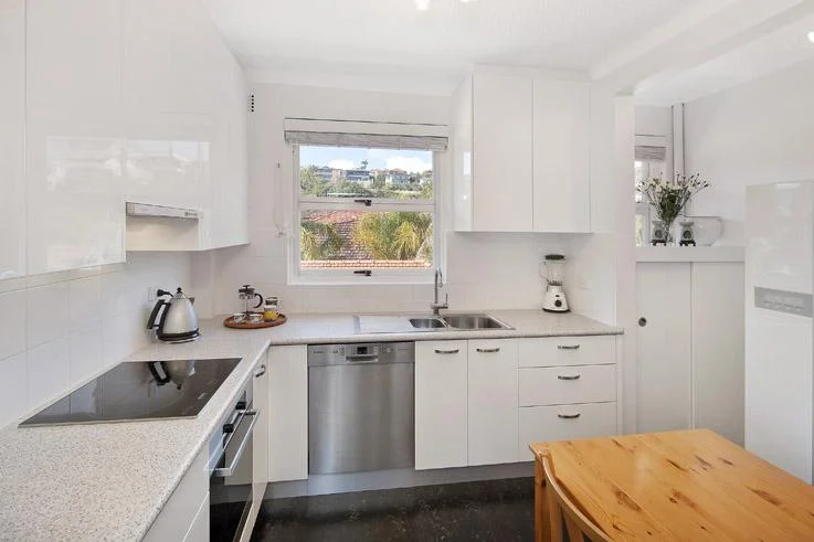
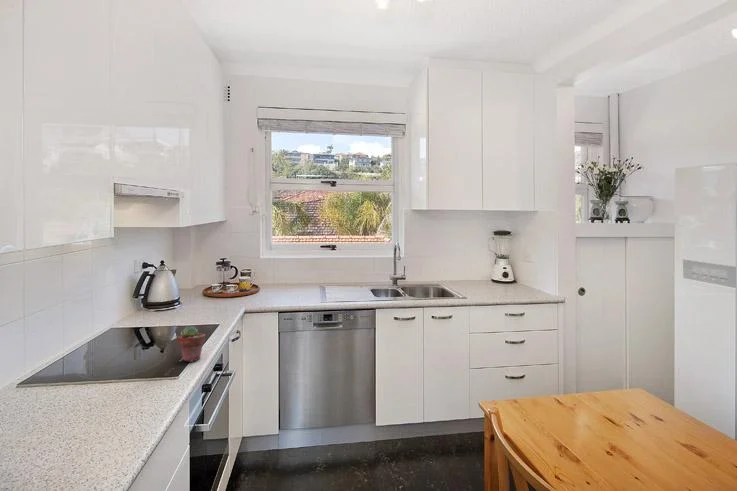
+ potted succulent [177,325,206,363]
